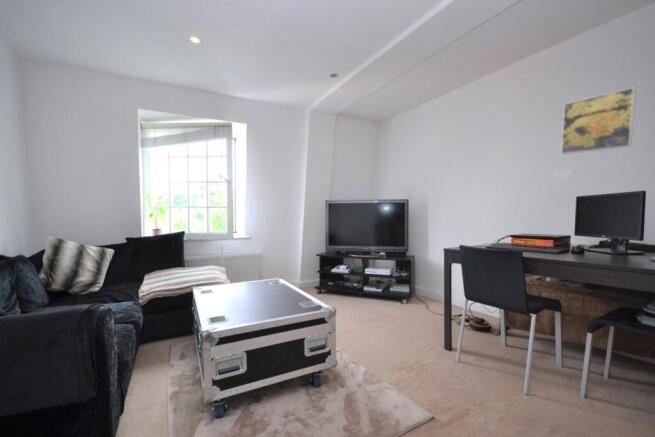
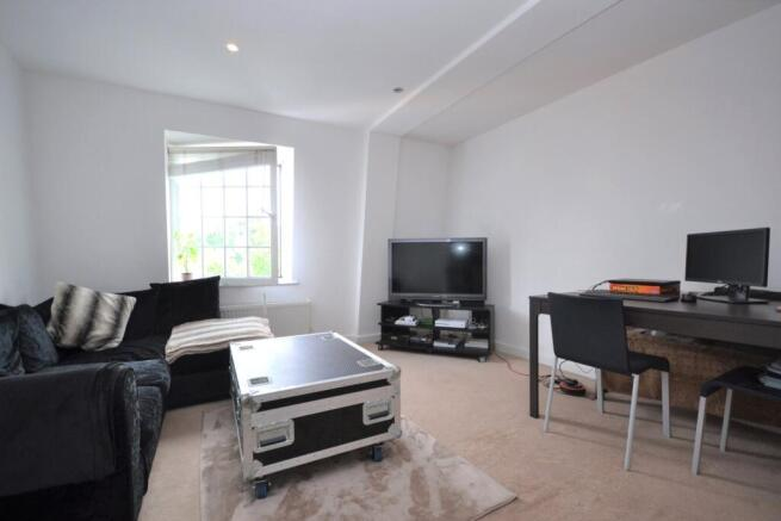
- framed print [560,87,637,155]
